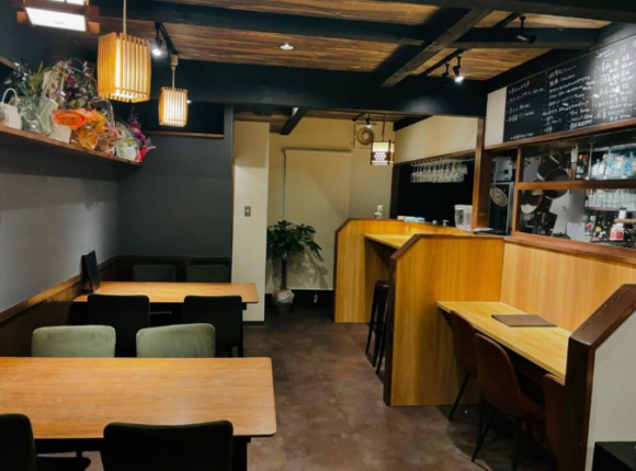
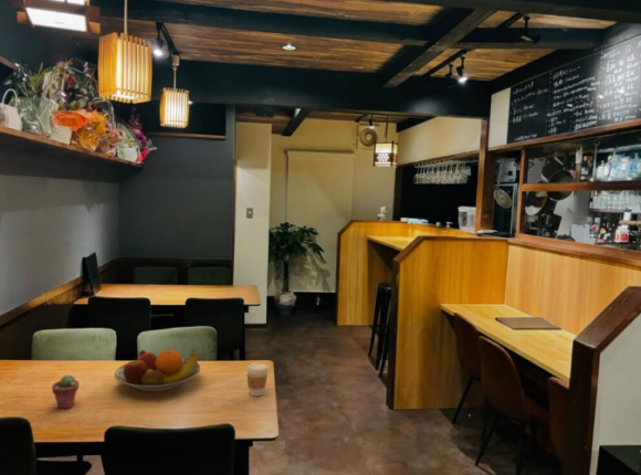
+ fruit bowl [114,348,201,392]
+ coffee cup [246,362,270,397]
+ potted succulent [51,373,81,410]
